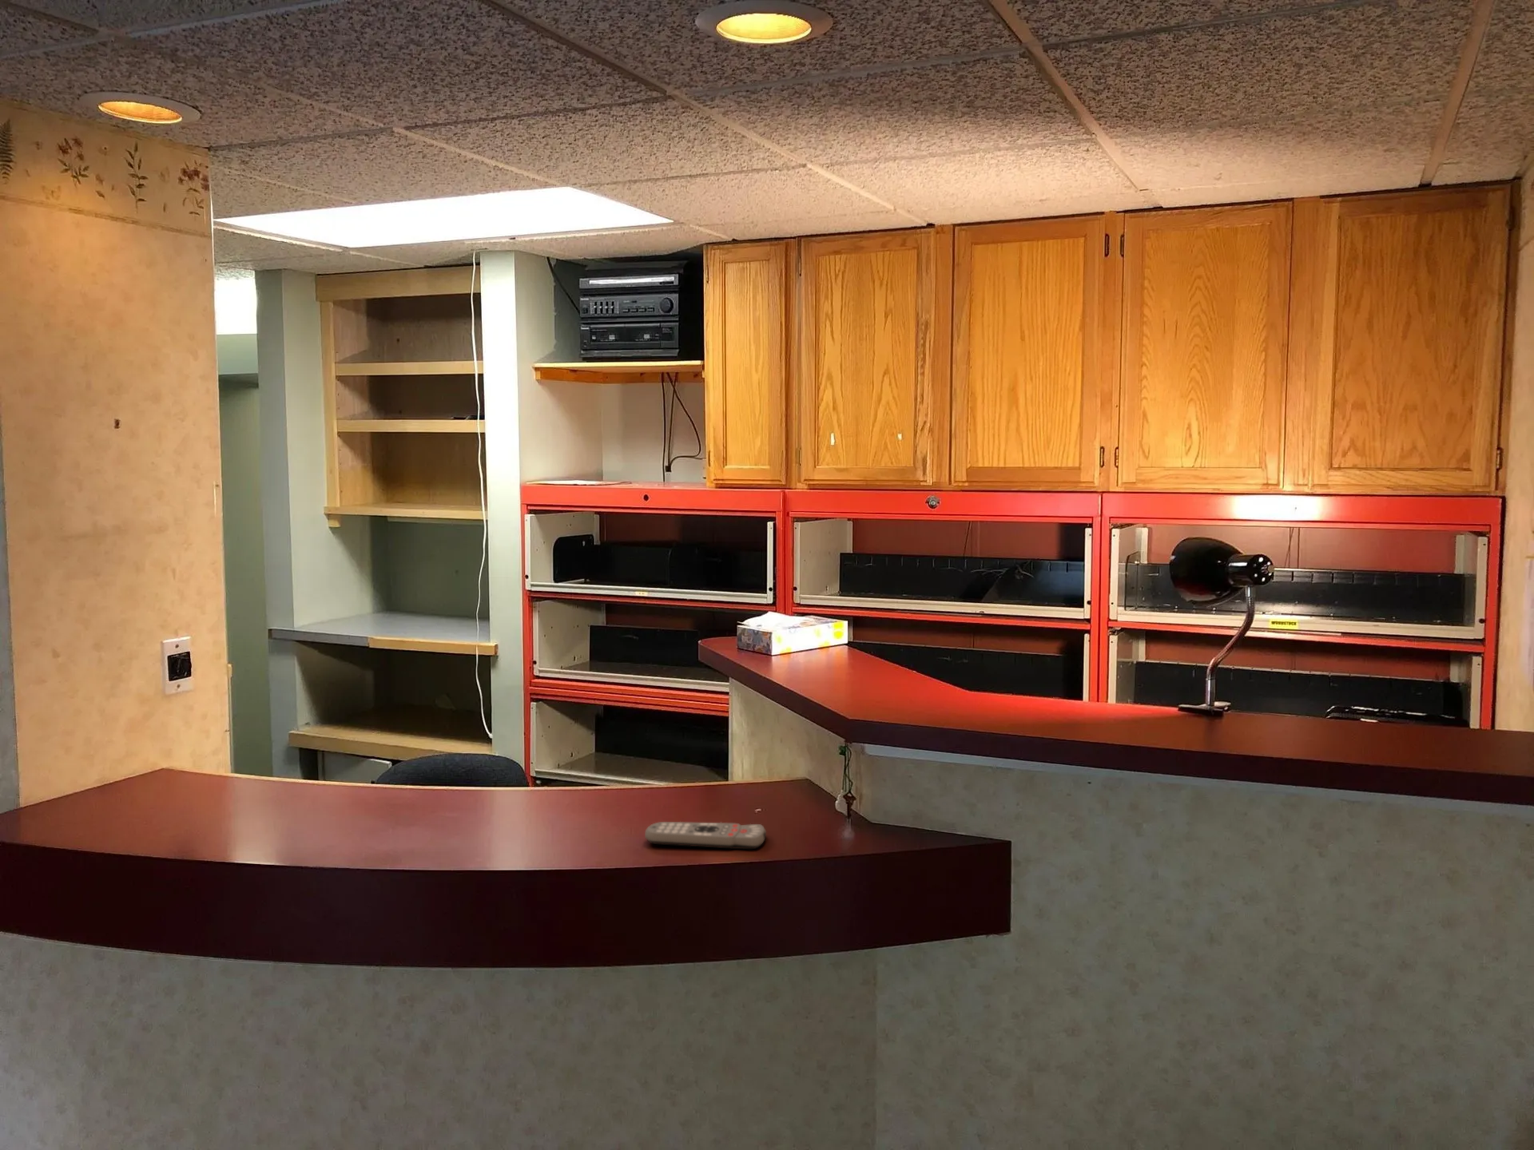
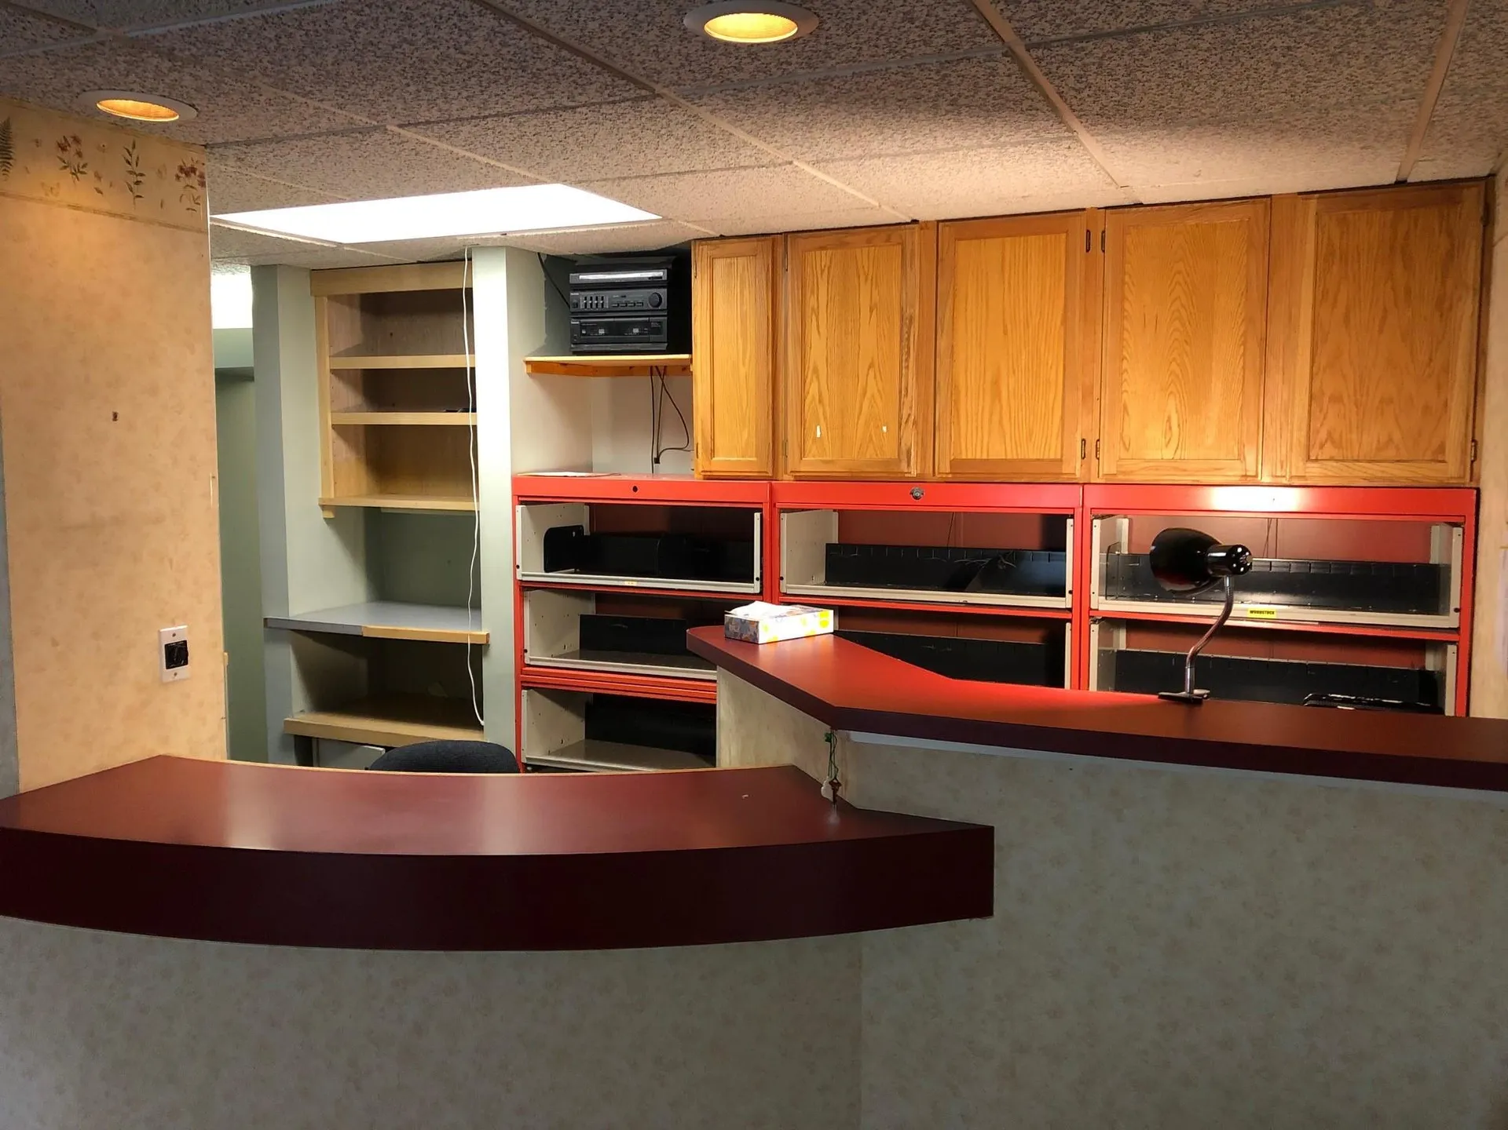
- remote control [644,821,767,849]
